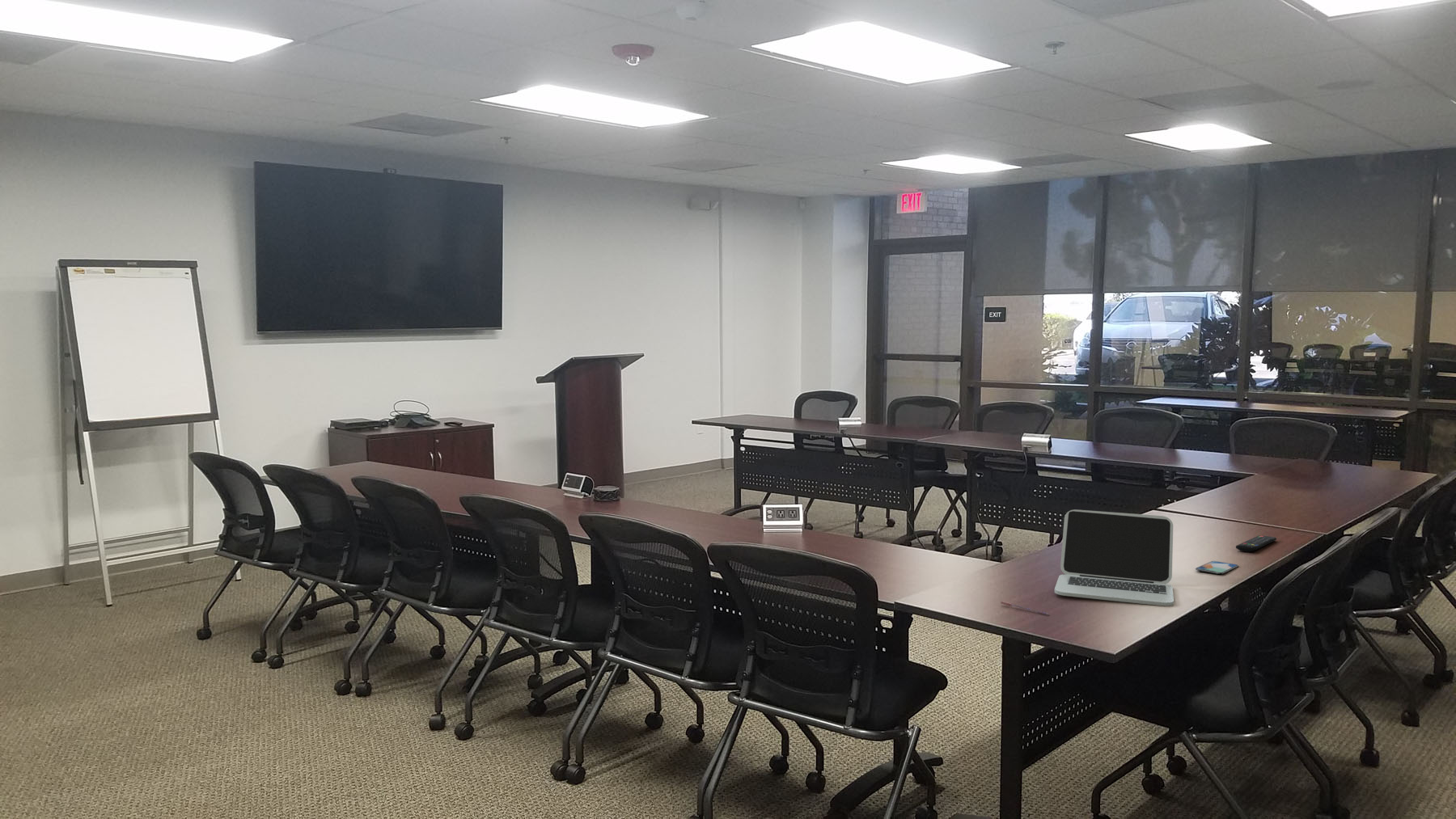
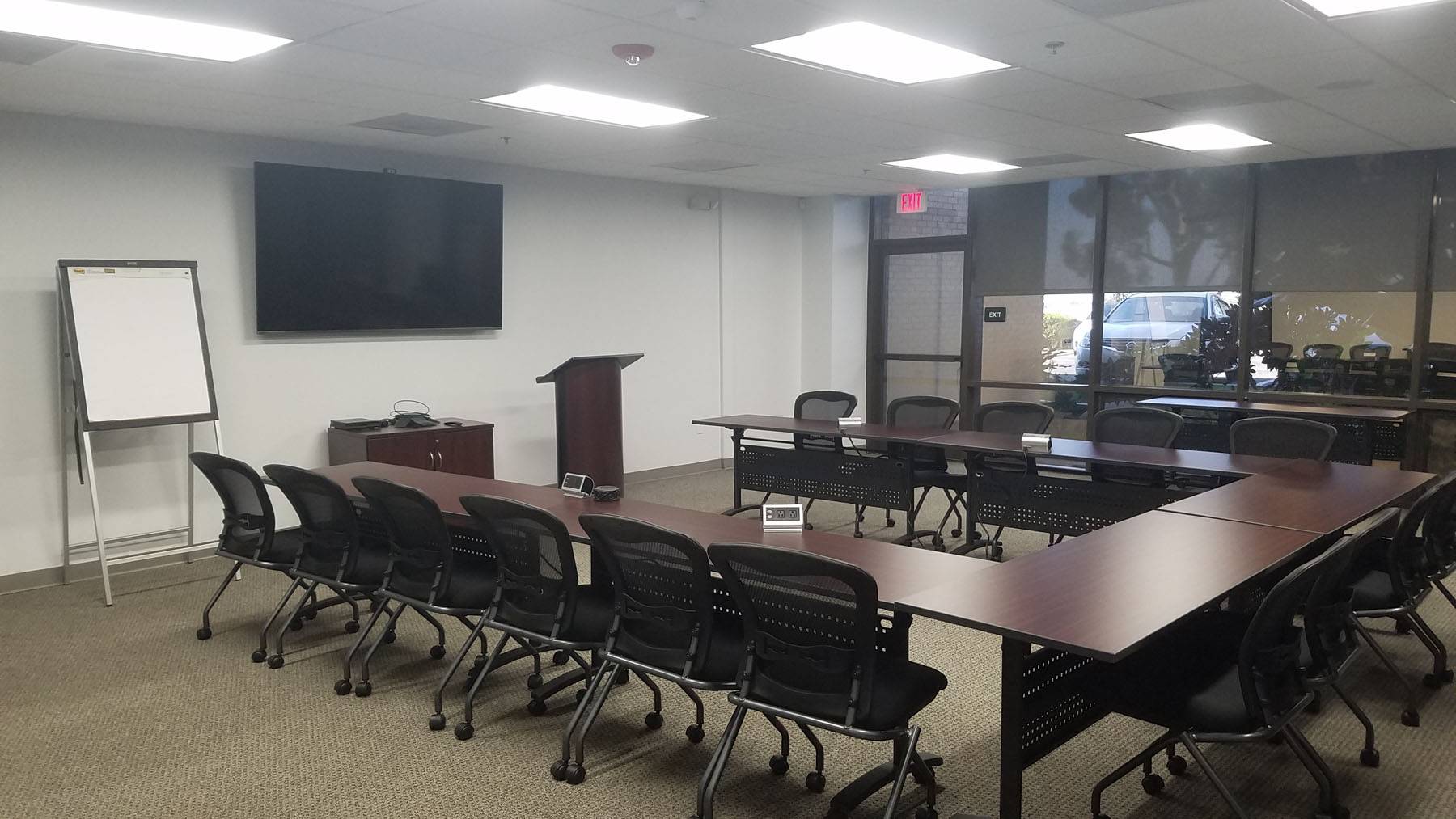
- remote control [1235,534,1277,552]
- laptop [1054,509,1175,606]
- smartphone [1195,560,1239,575]
- pen [1000,601,1050,615]
